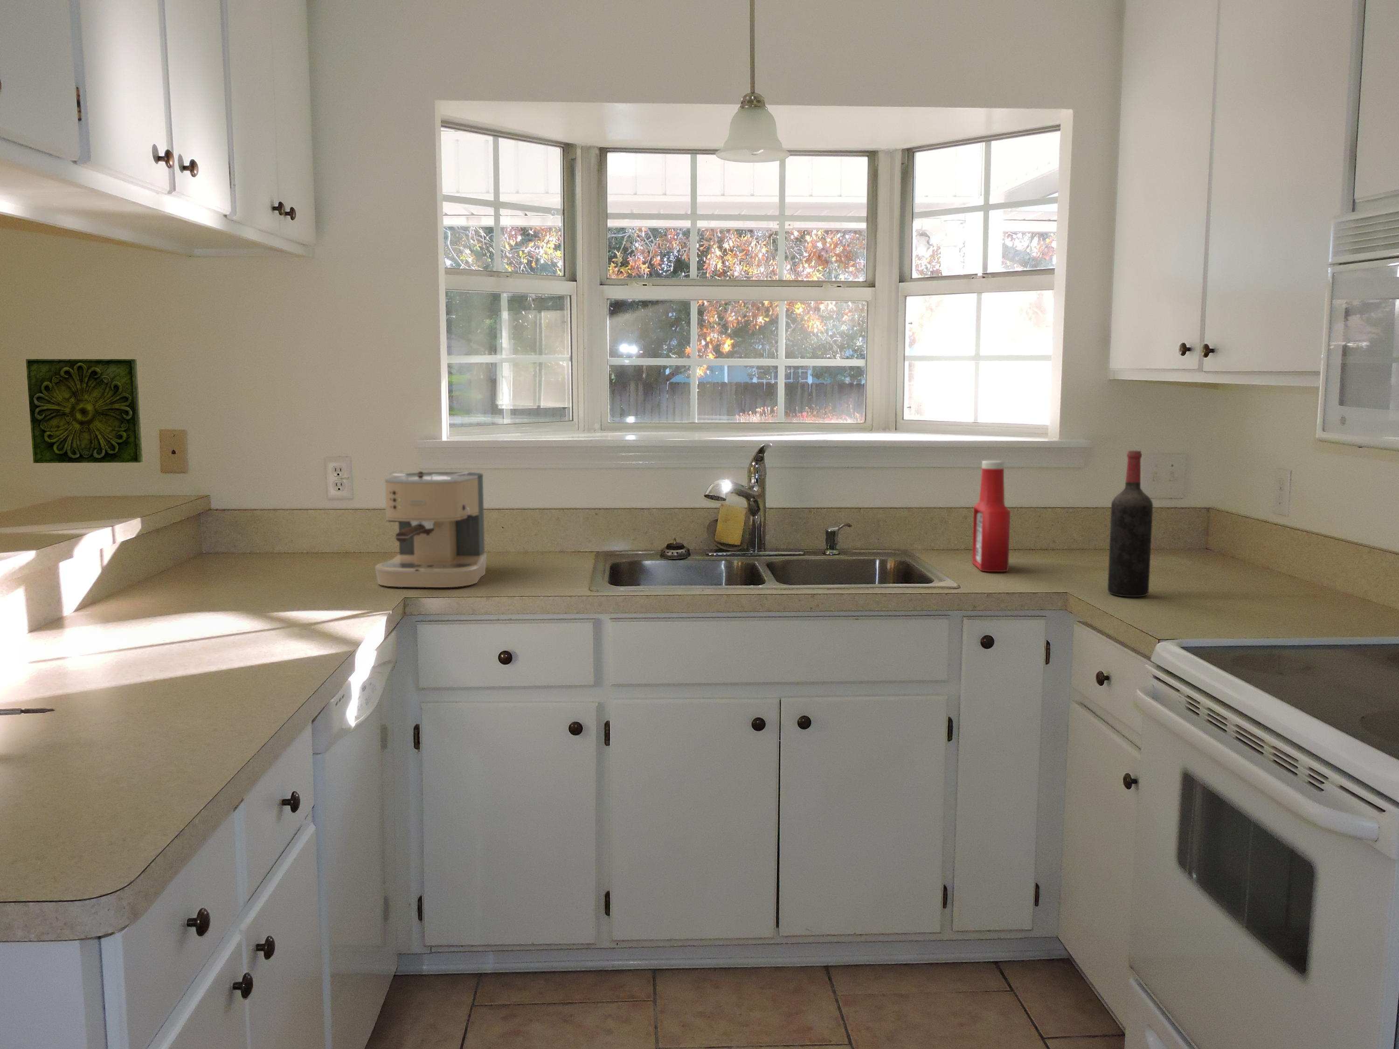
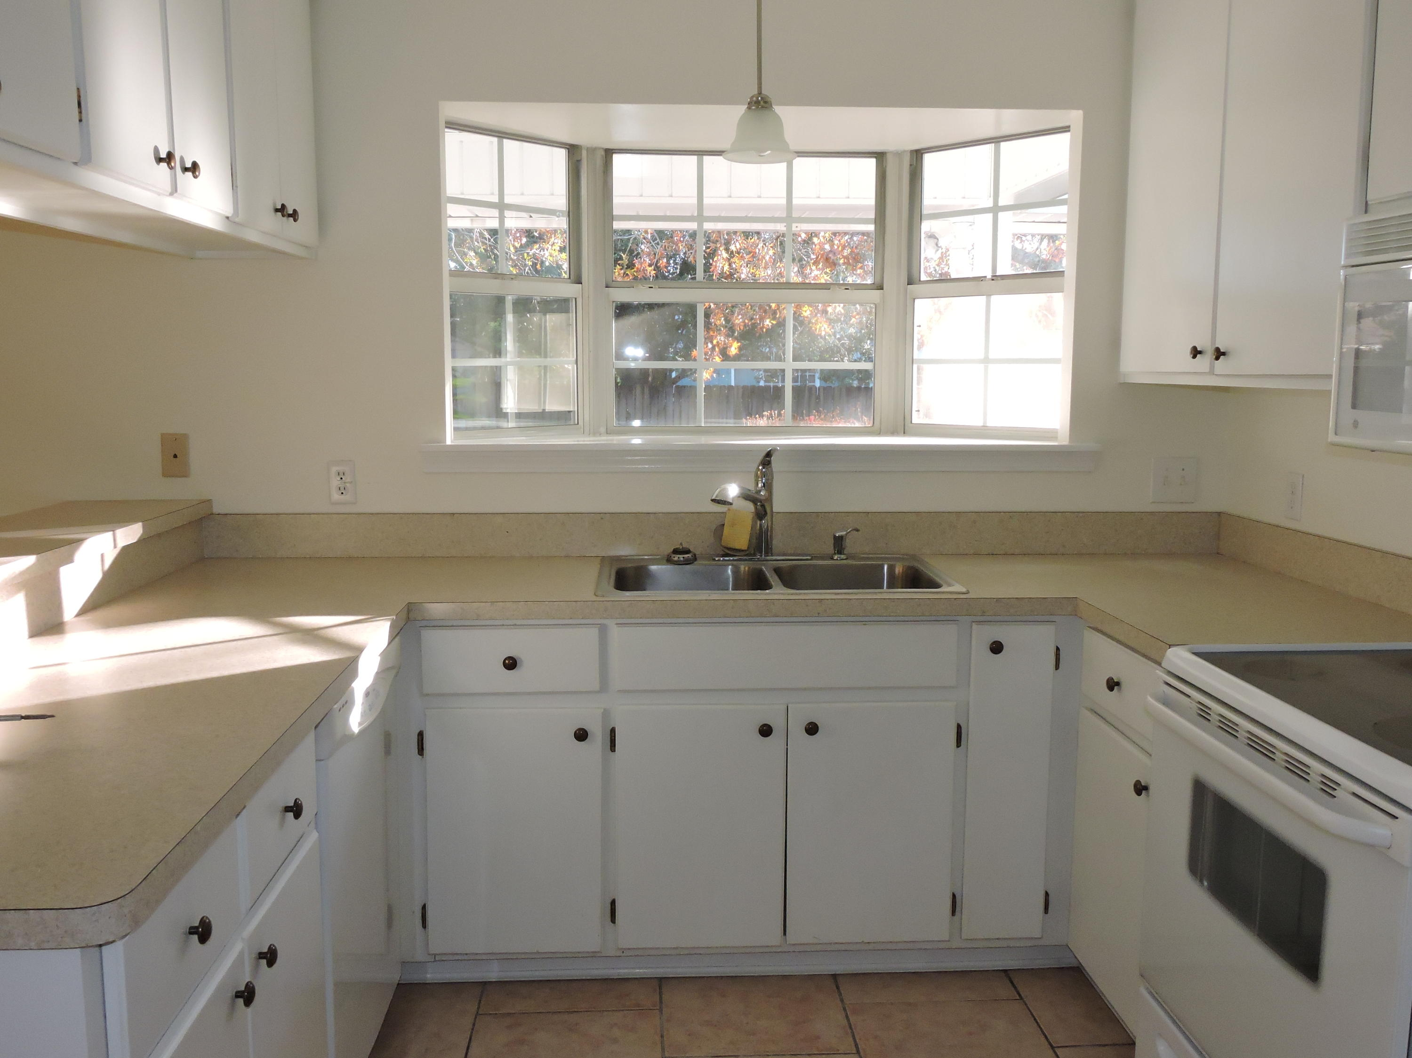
- soap bottle [972,461,1011,572]
- decorative tile [25,358,143,464]
- coffee maker [375,471,487,588]
- wine bottle [1107,450,1153,597]
